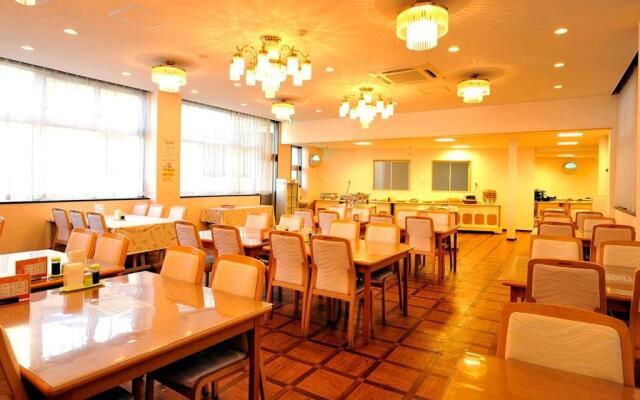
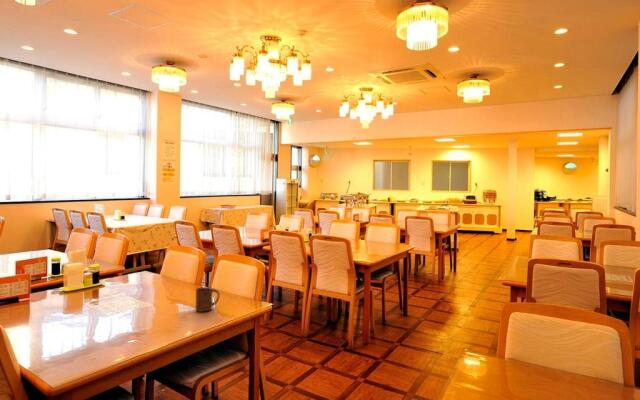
+ cup [195,286,221,313]
